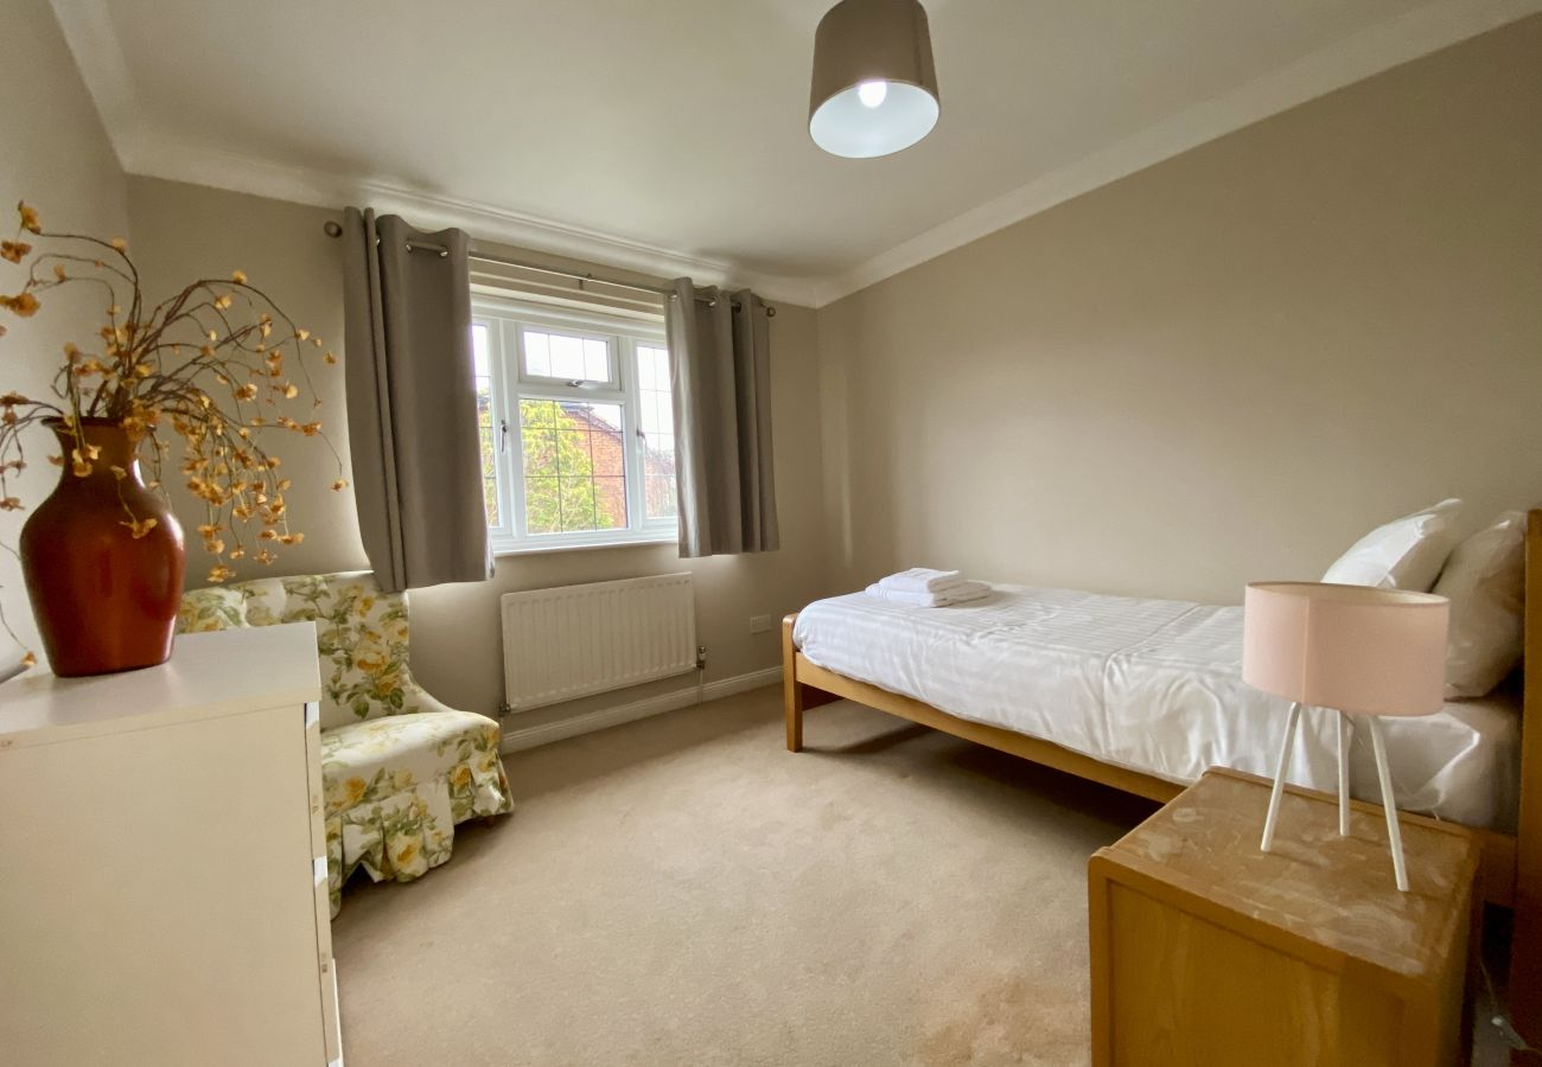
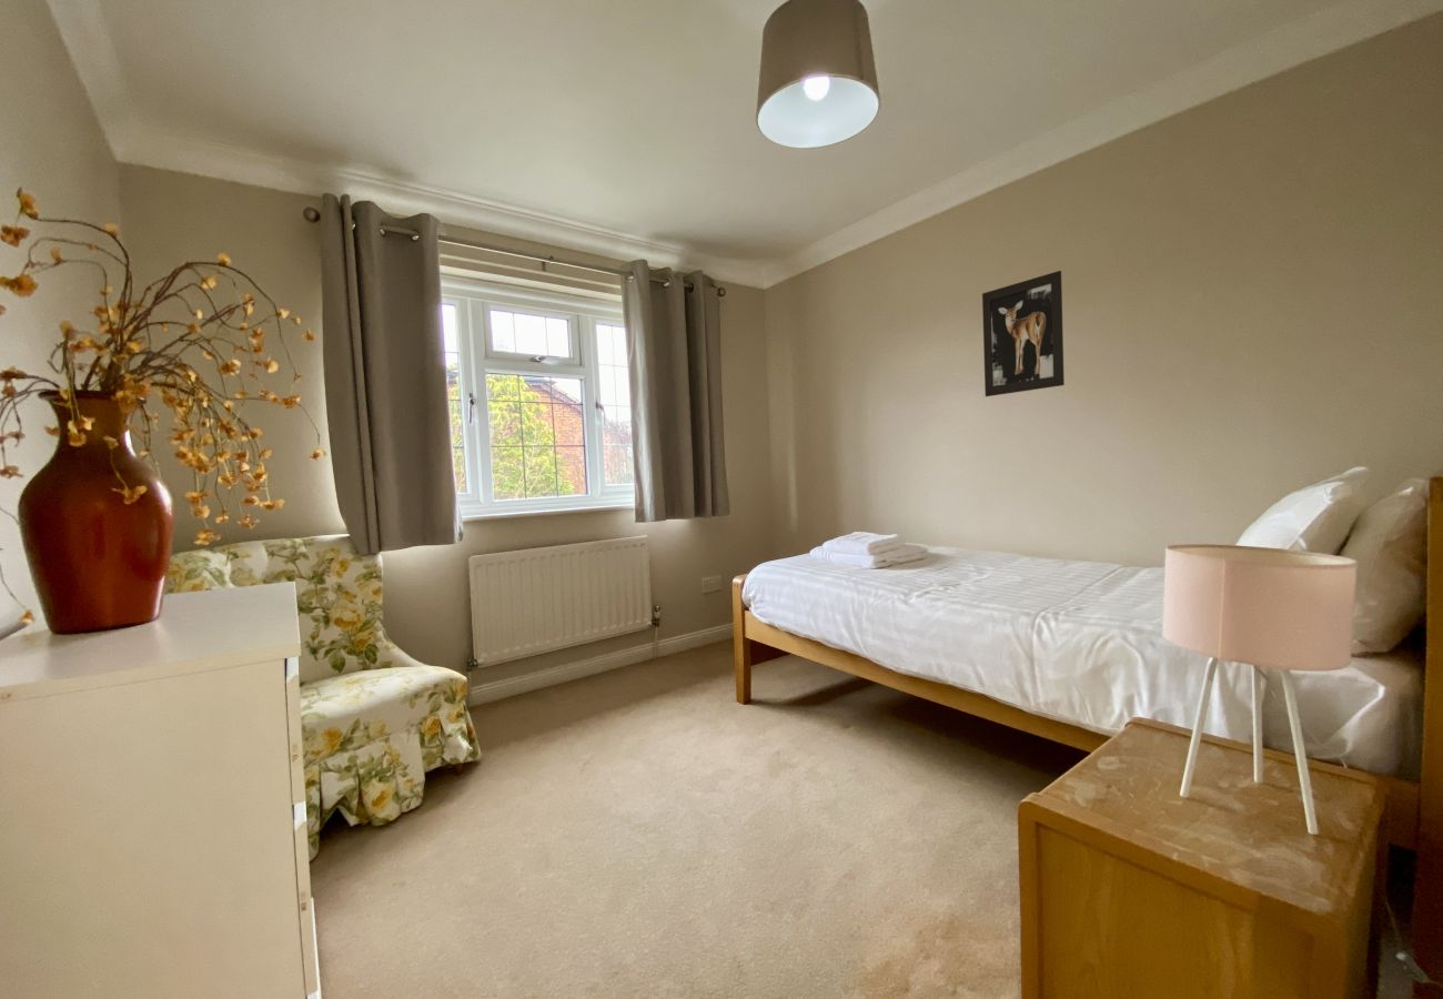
+ wall art [981,270,1066,397]
